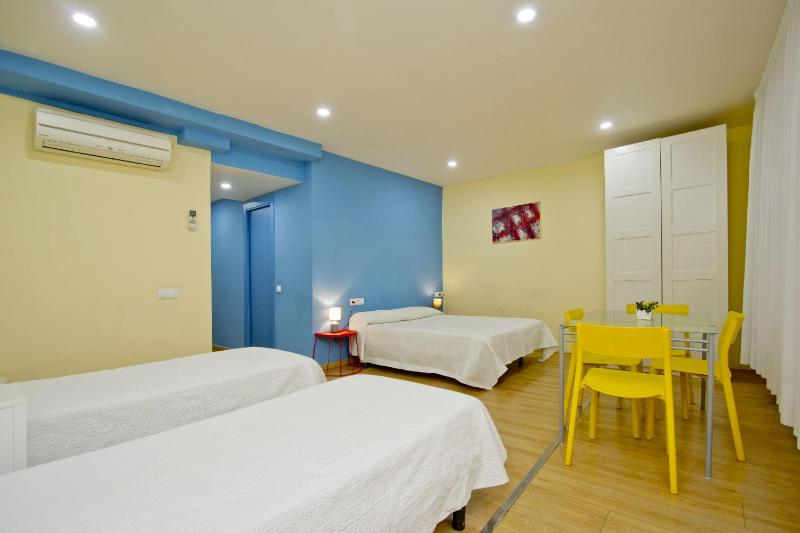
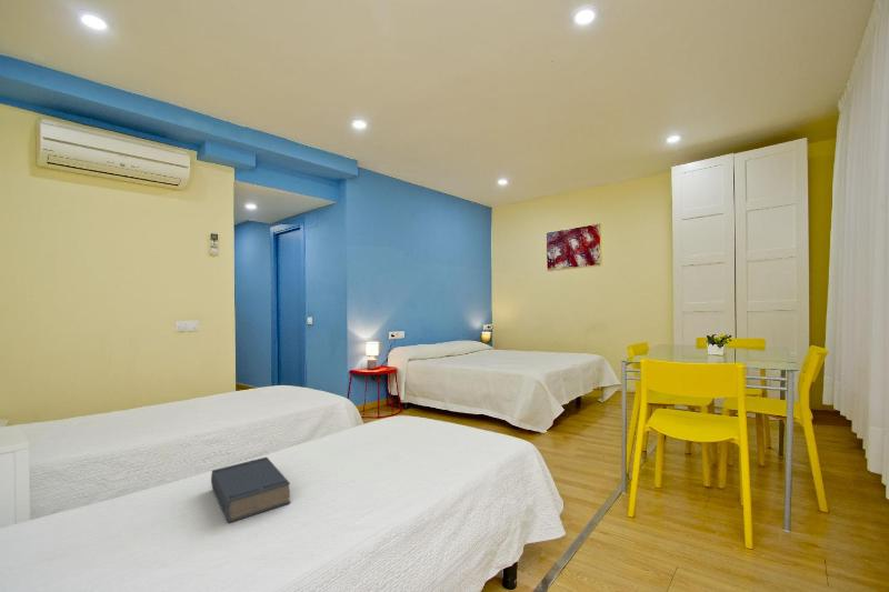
+ book [210,455,291,524]
